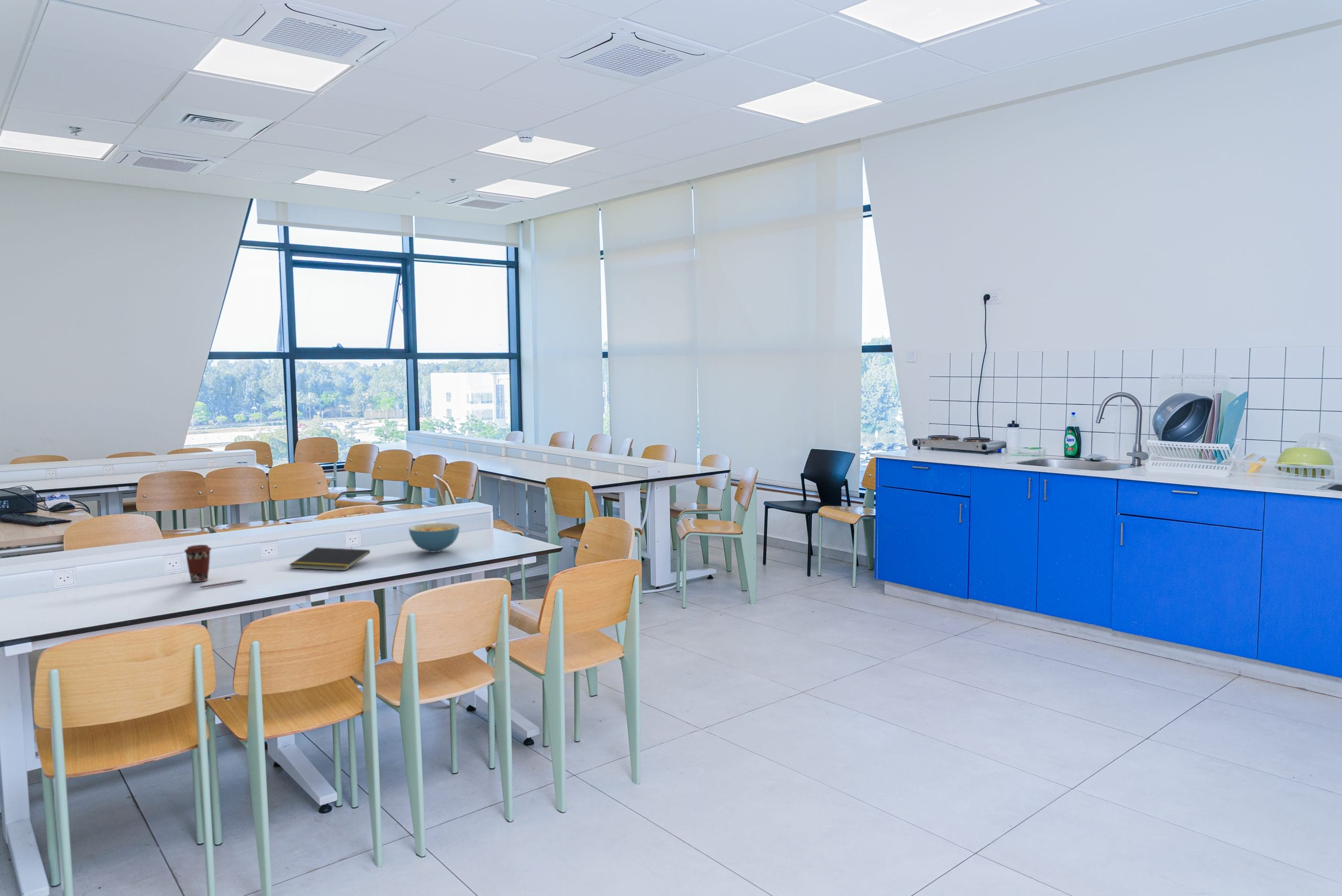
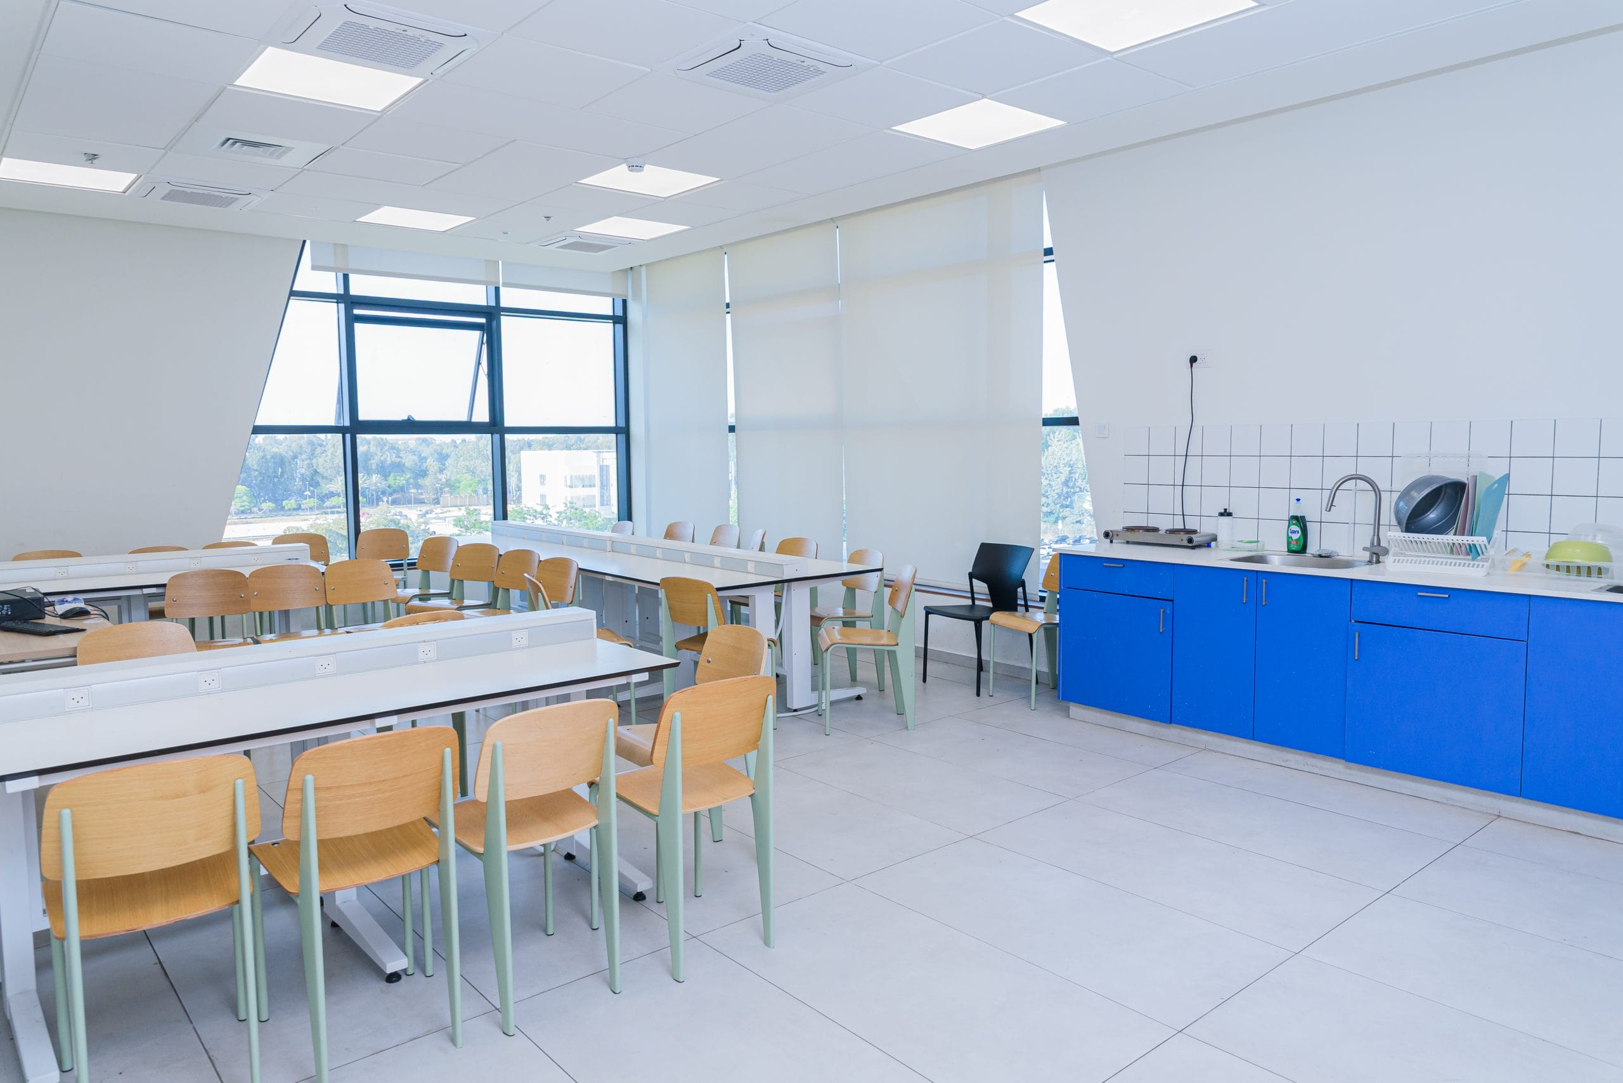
- pen [199,579,248,589]
- cereal bowl [408,523,460,553]
- notepad [289,547,371,571]
- coffee cup [183,544,212,582]
